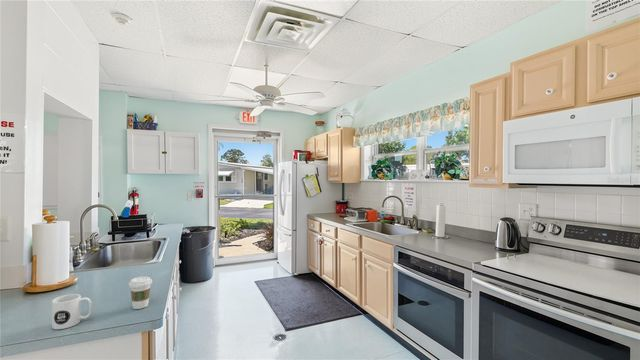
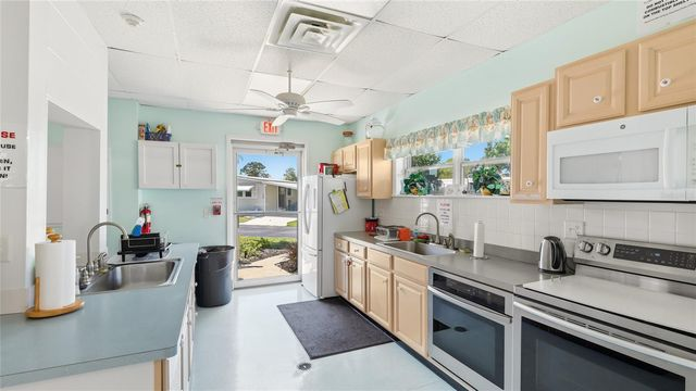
- coffee cup [128,276,153,310]
- mug [51,293,93,330]
